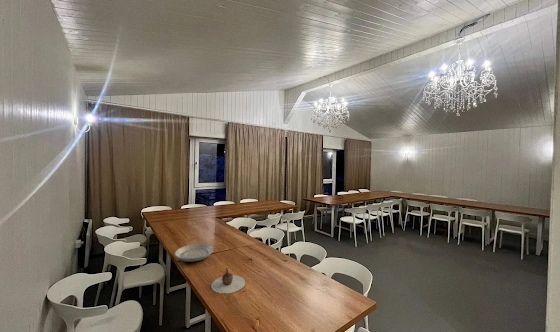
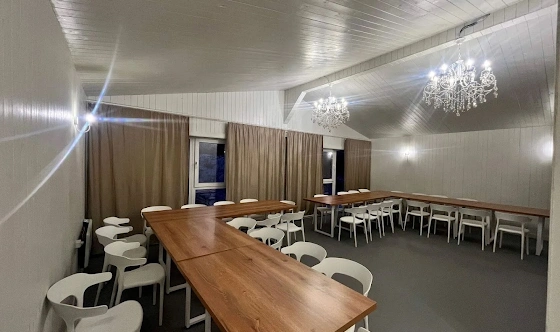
- plate [174,243,214,263]
- teapot [210,267,246,294]
